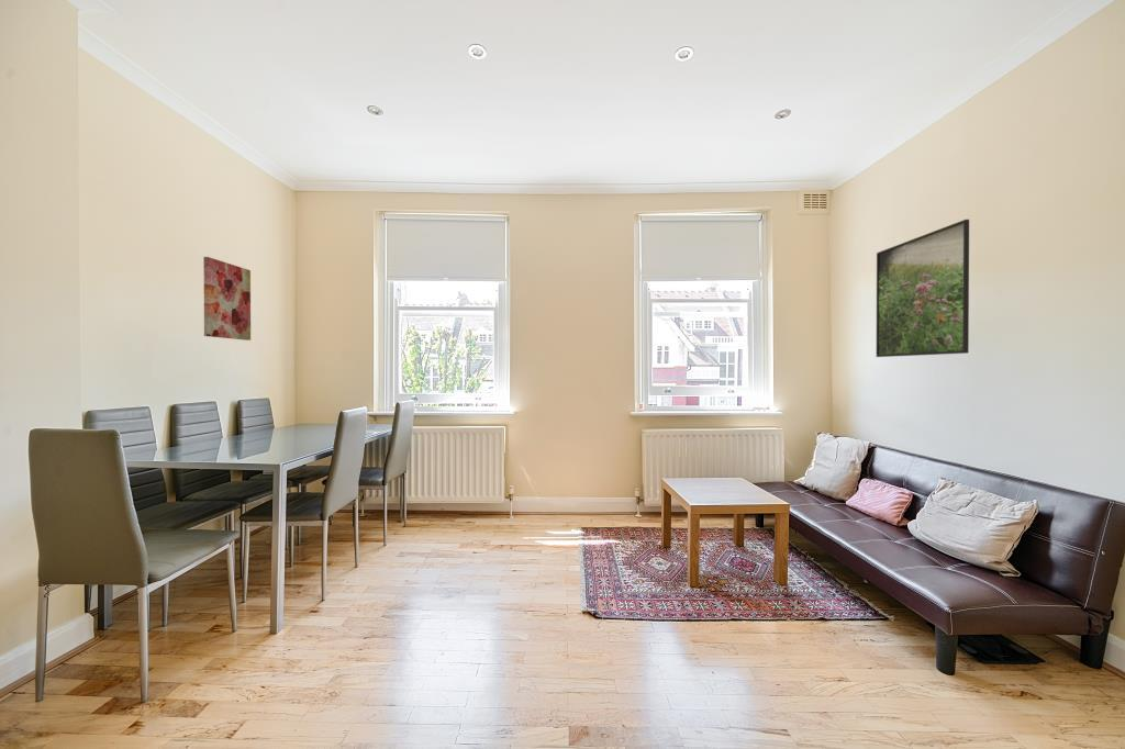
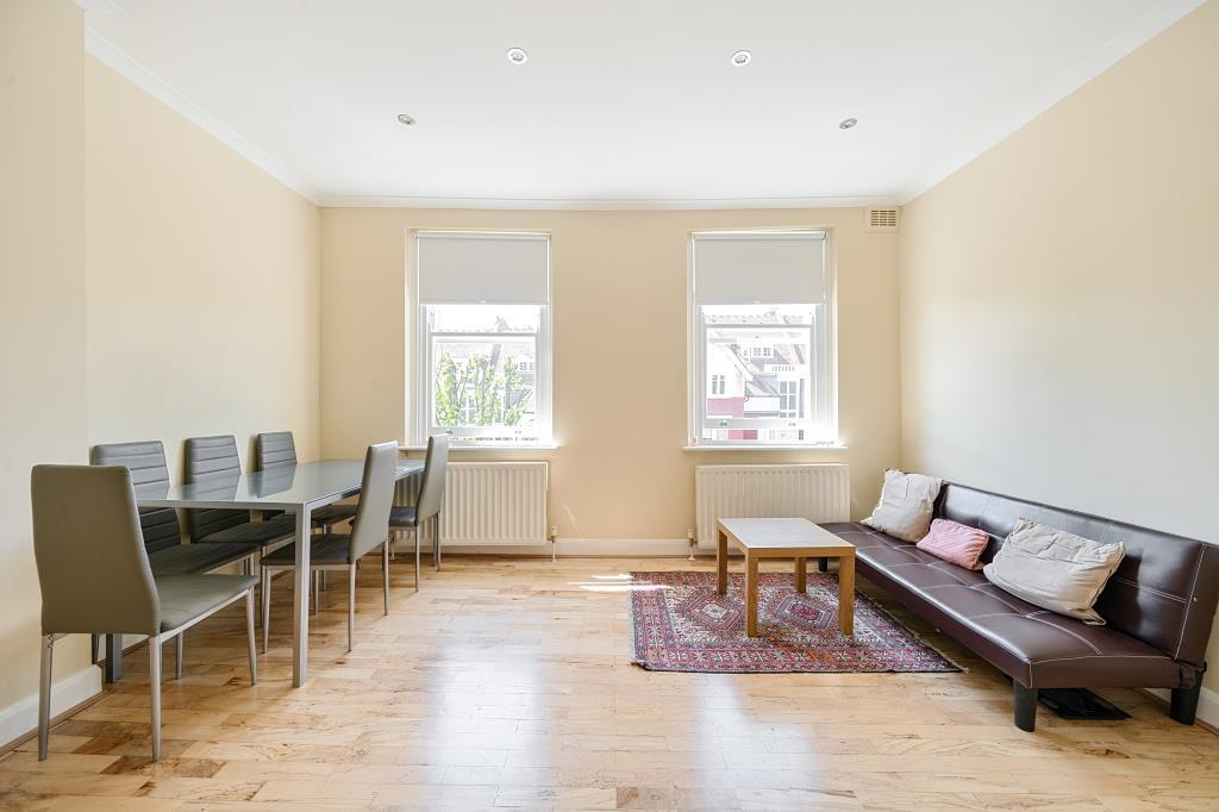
- wall art [202,256,252,342]
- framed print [876,219,970,358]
